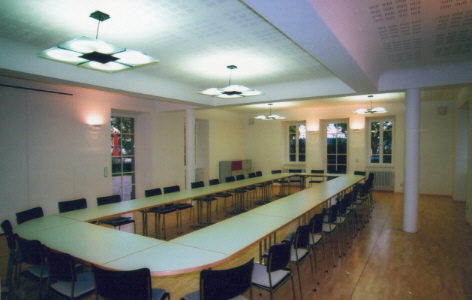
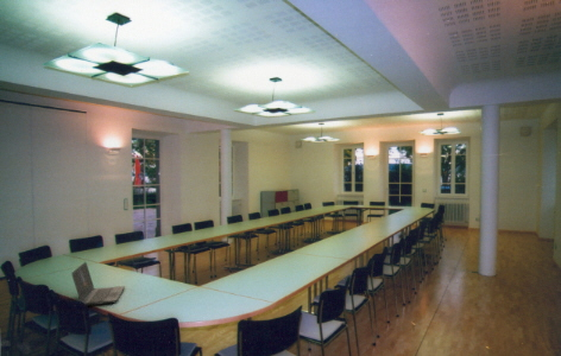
+ laptop computer [70,261,126,307]
